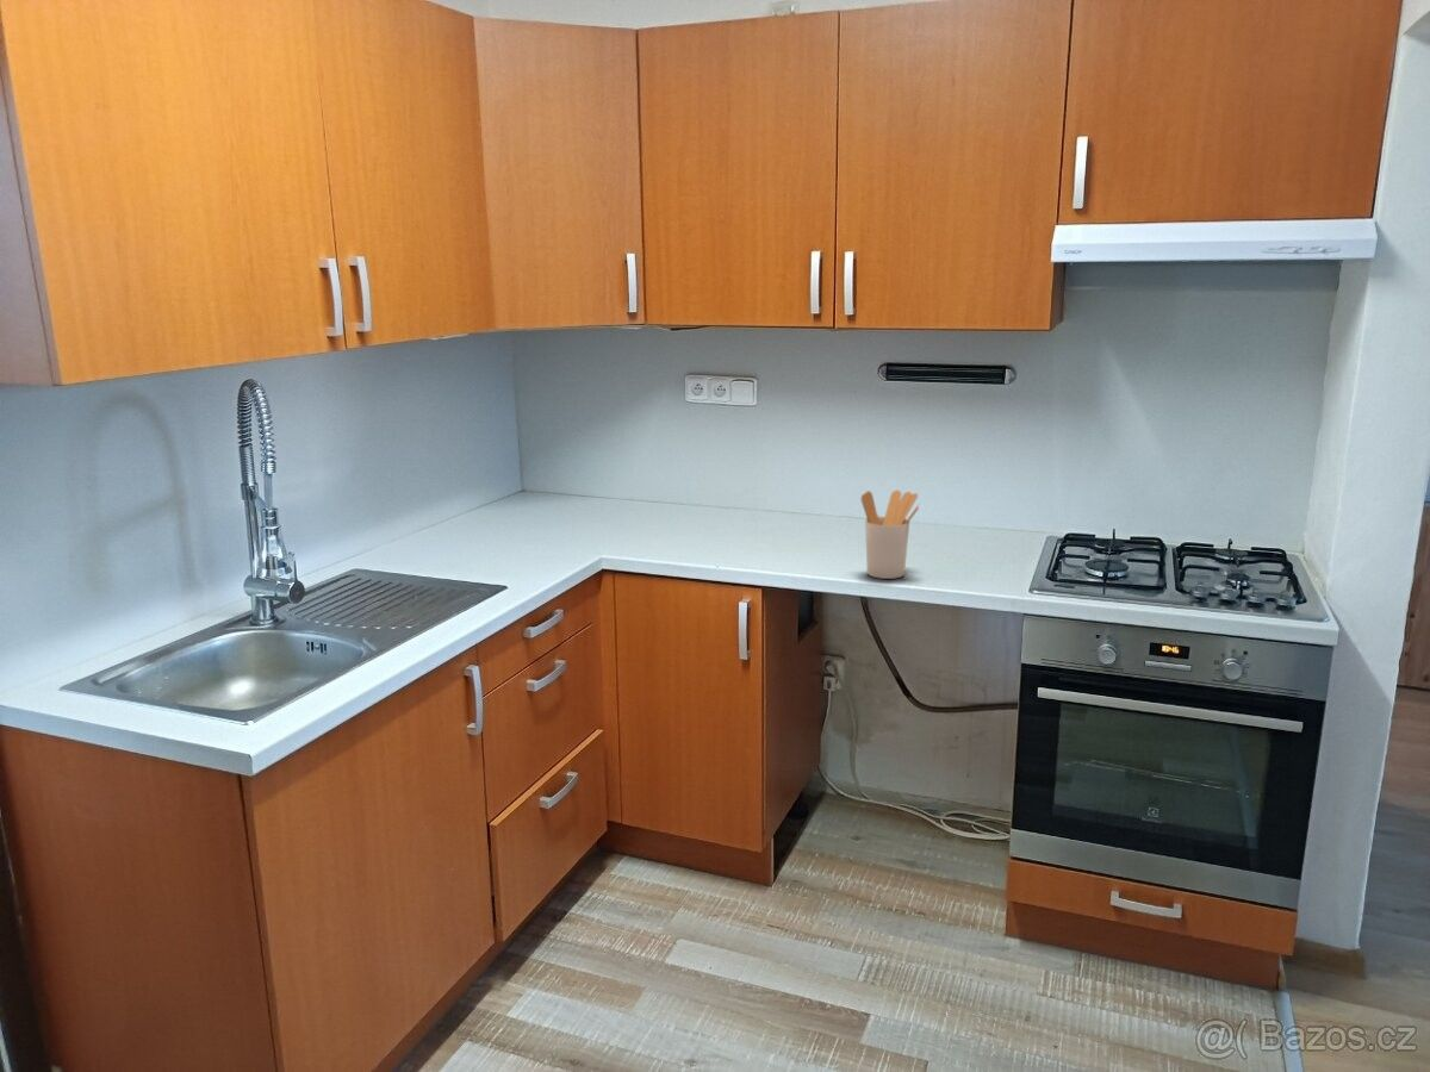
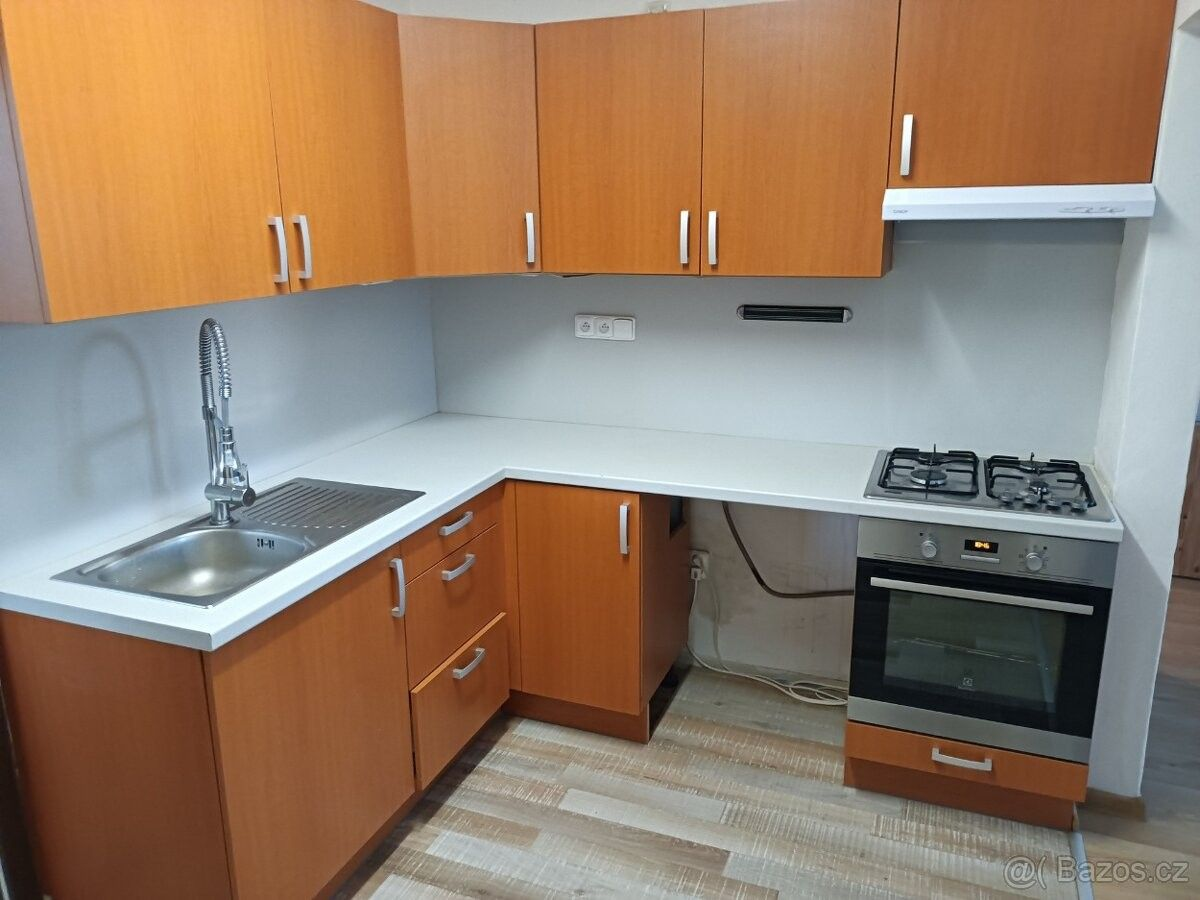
- utensil holder [860,490,921,580]
